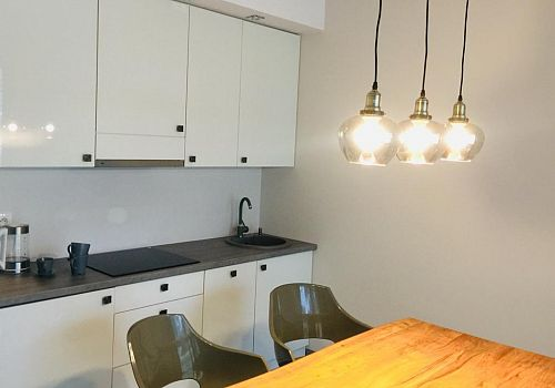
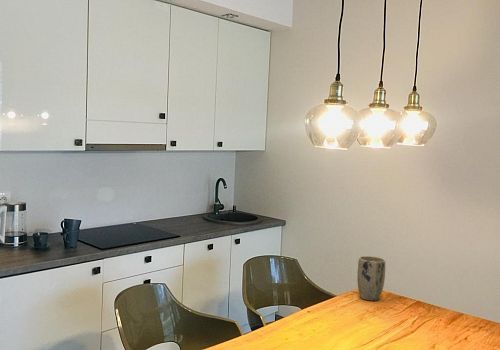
+ plant pot [356,255,386,302]
